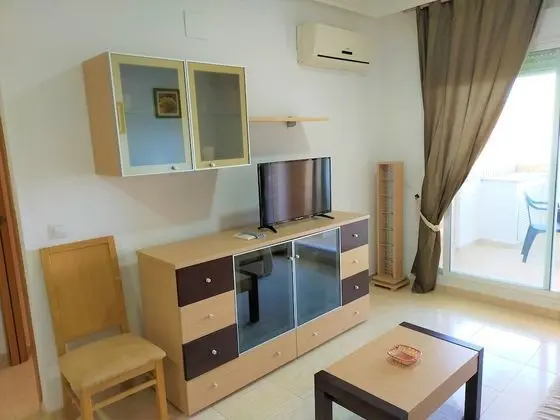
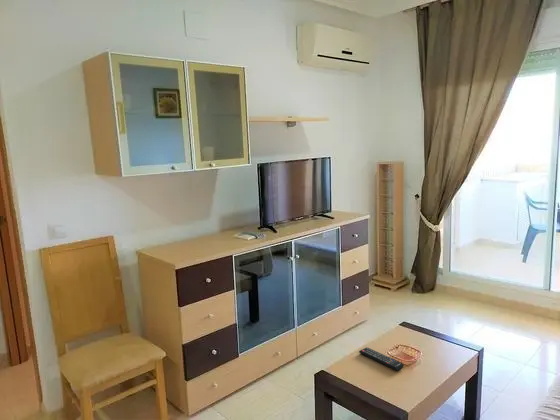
+ remote control [358,346,404,372]
